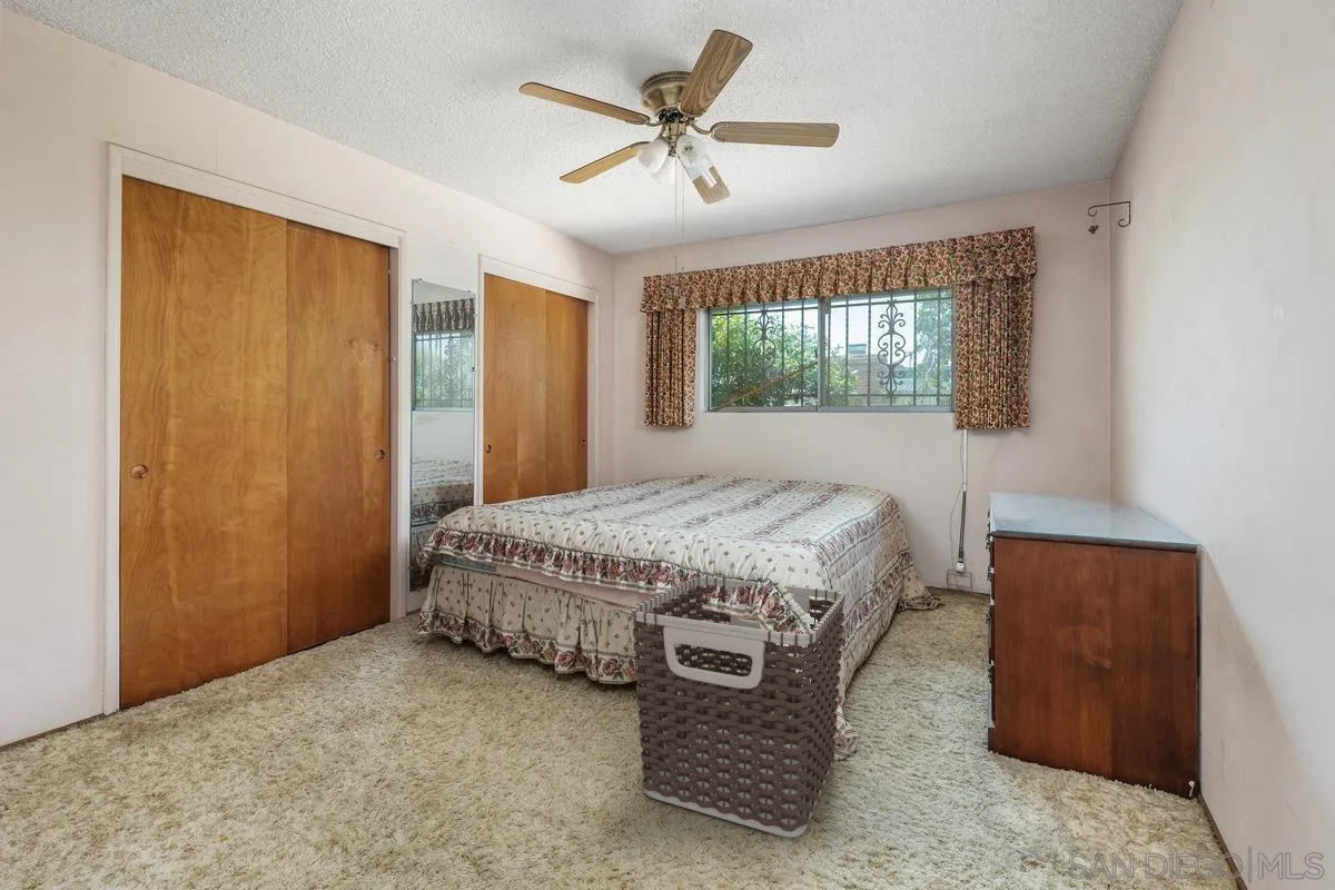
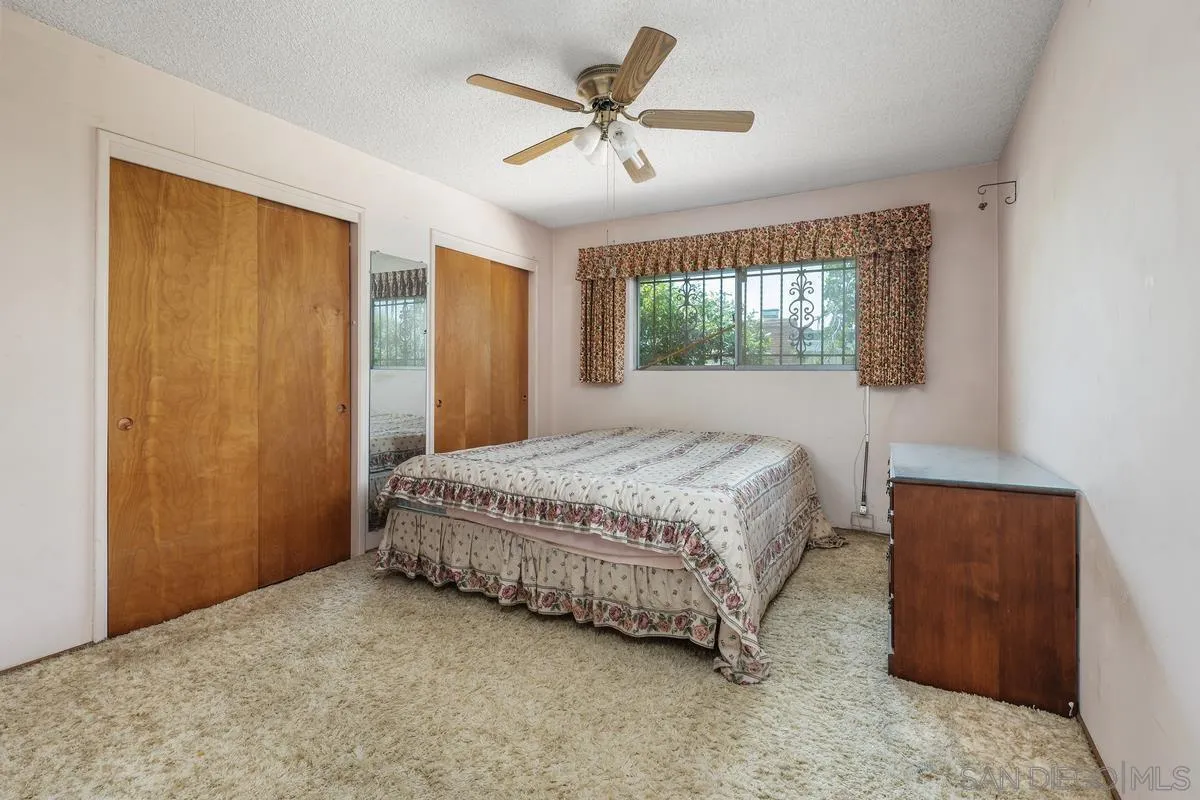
- clothes hamper [631,575,847,838]
